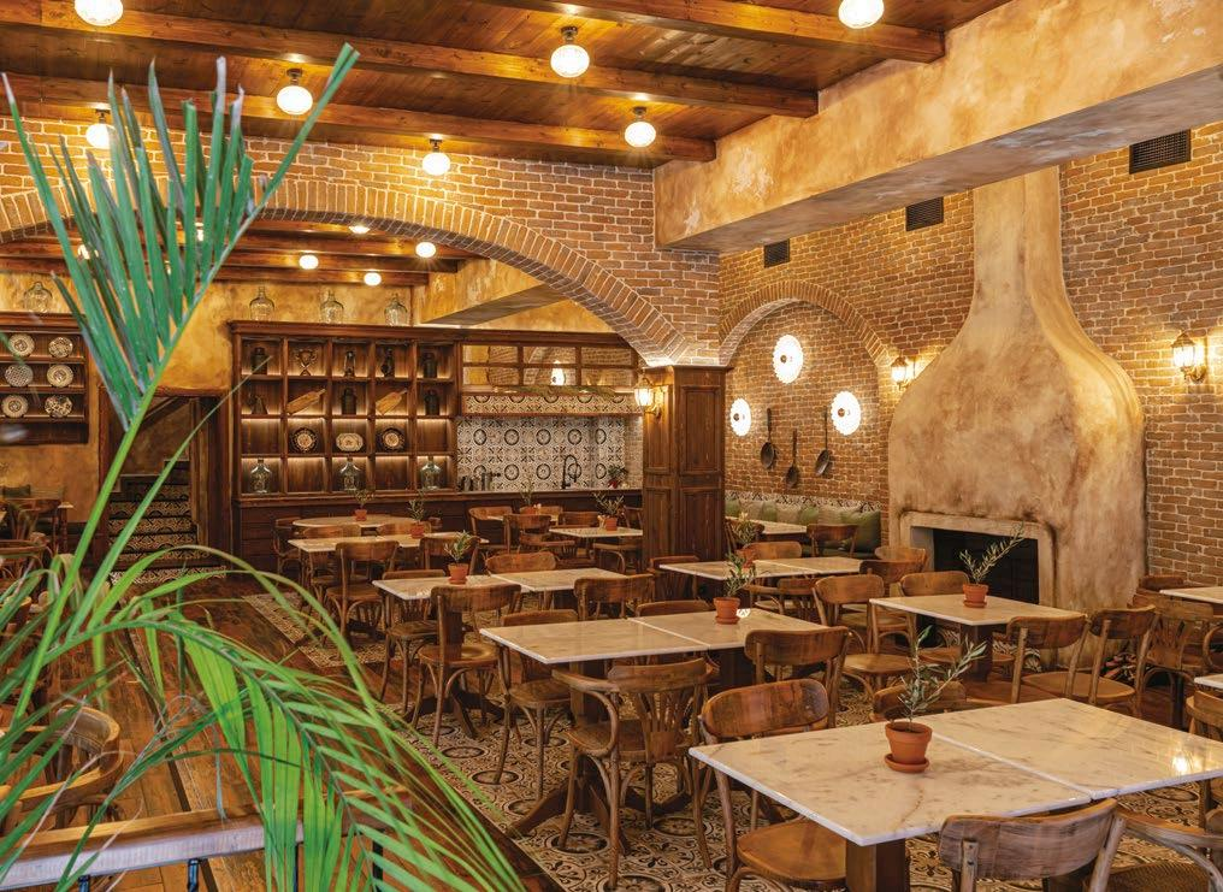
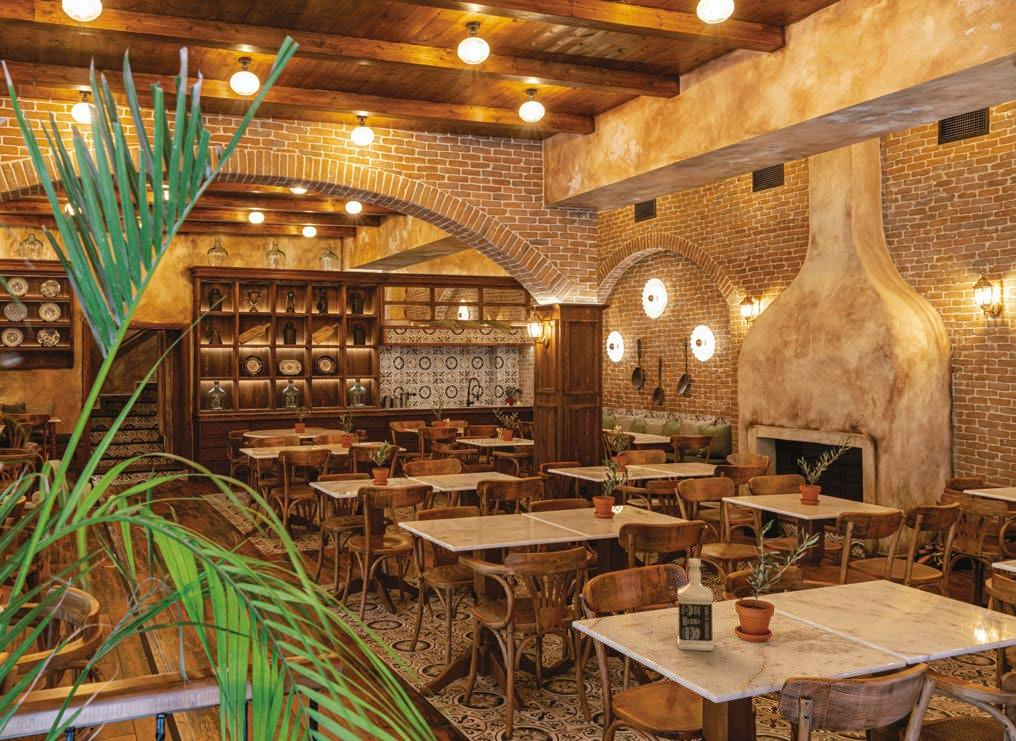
+ bottle [676,557,715,652]
